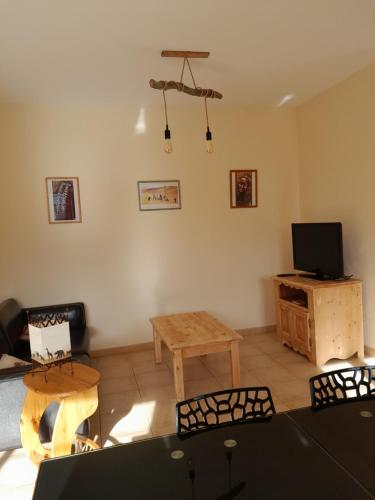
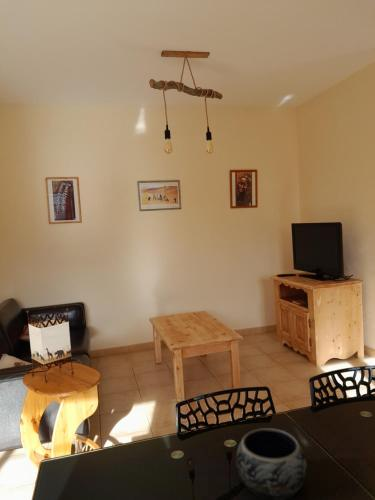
+ decorative bowl [235,427,308,500]
